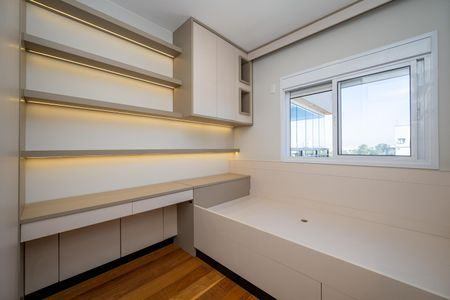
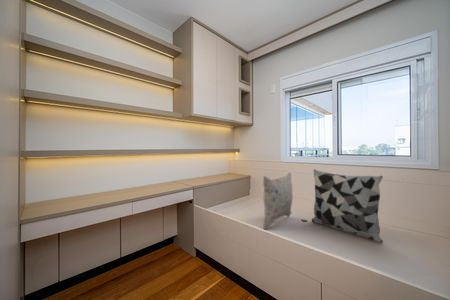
+ decorative pillow [262,172,293,230]
+ pillow [311,168,384,244]
